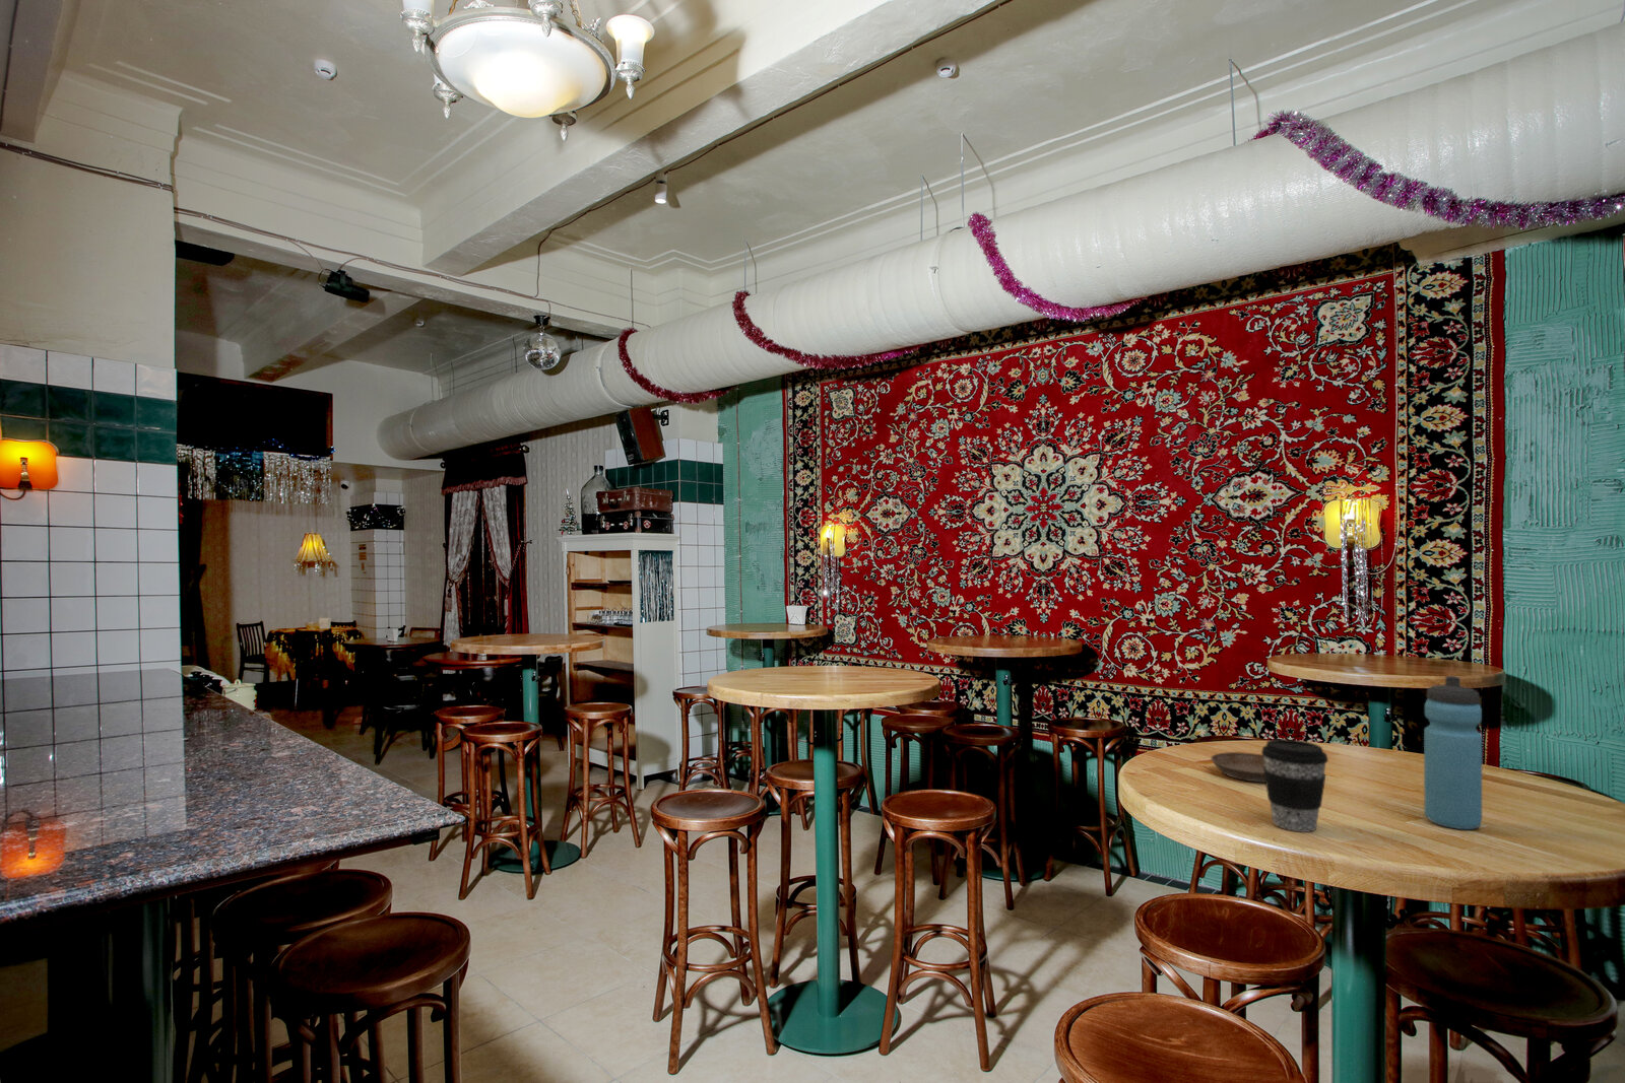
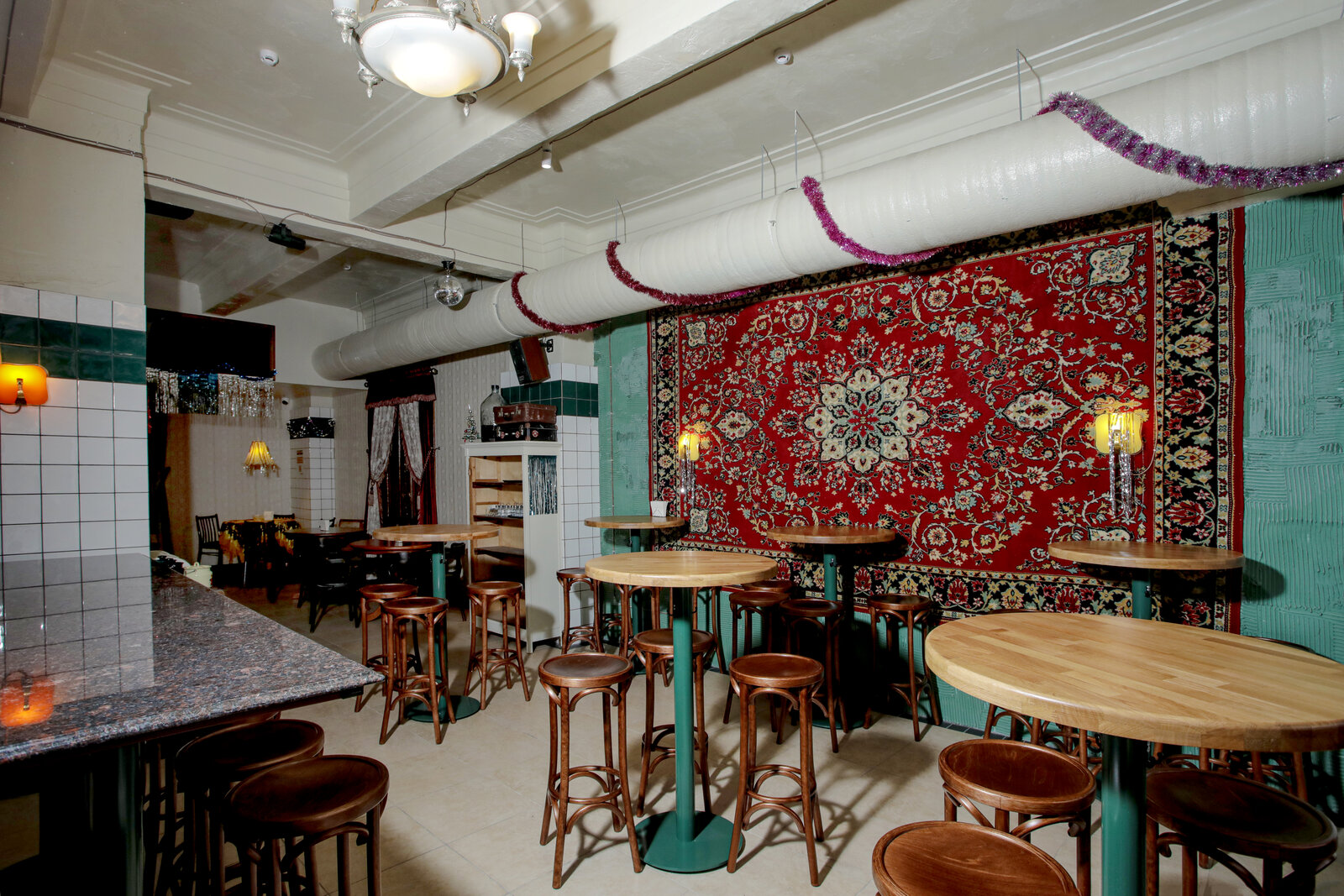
- water bottle [1423,674,1482,830]
- coffee cup [1260,737,1330,833]
- saucer [1209,751,1266,783]
